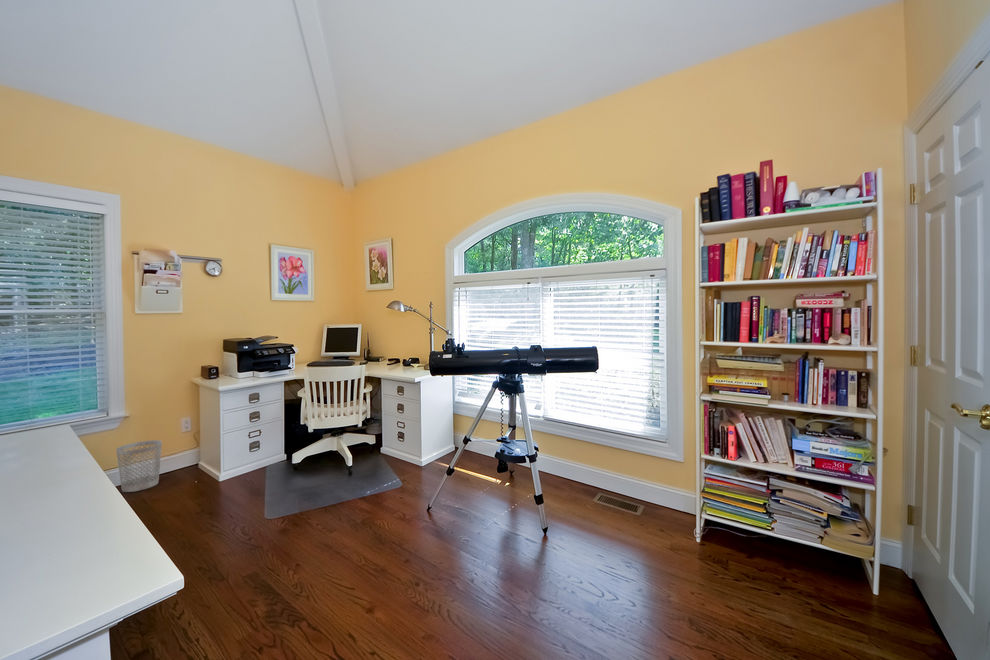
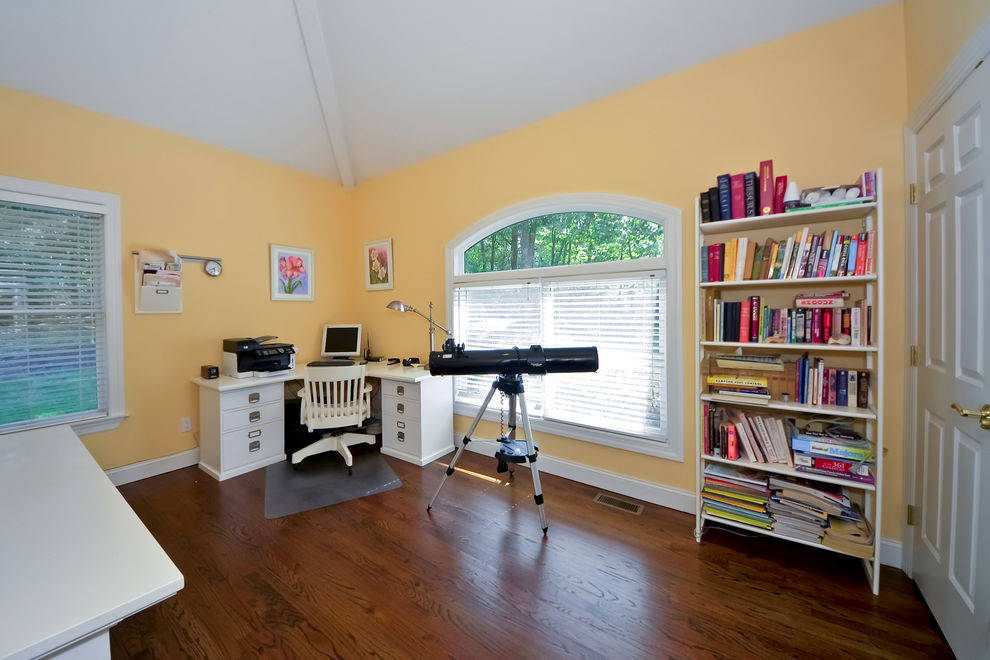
- wastebasket [115,439,163,493]
